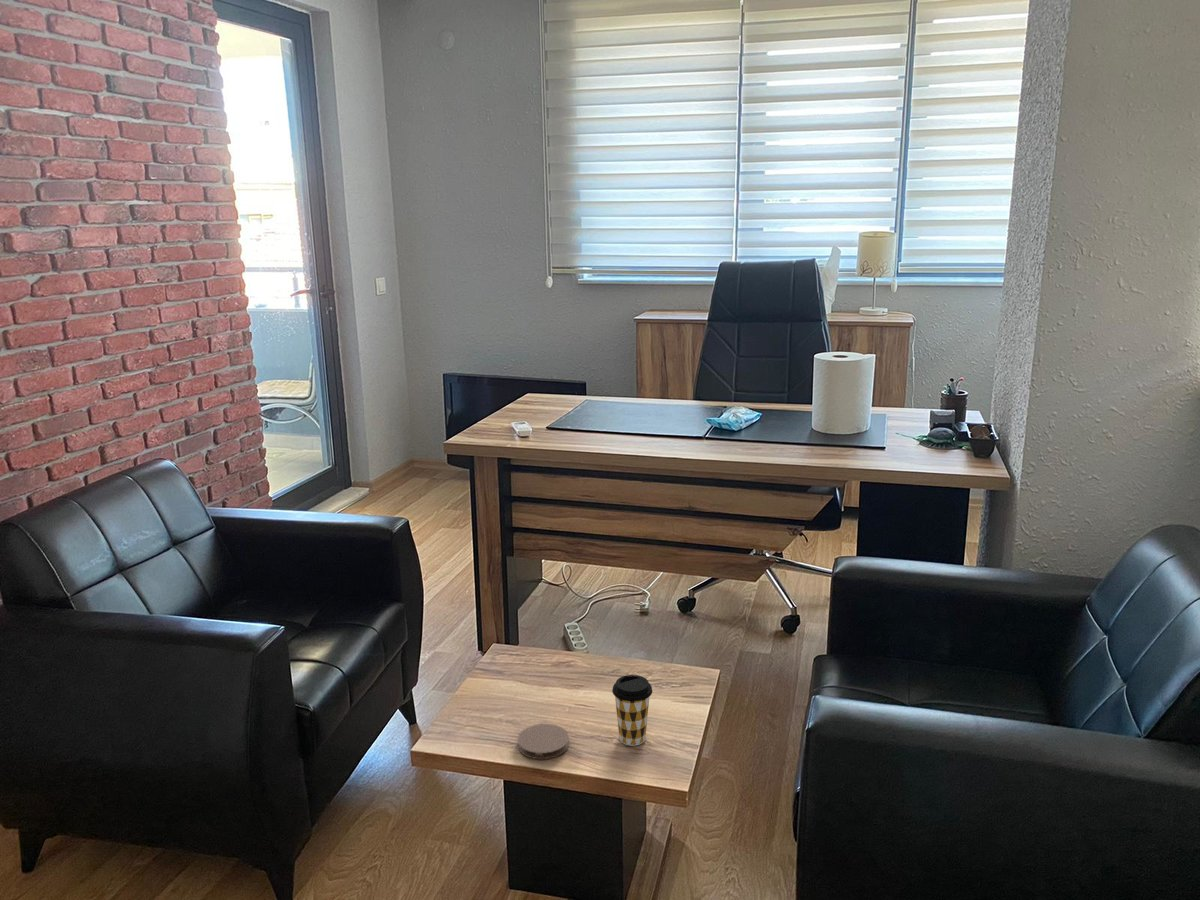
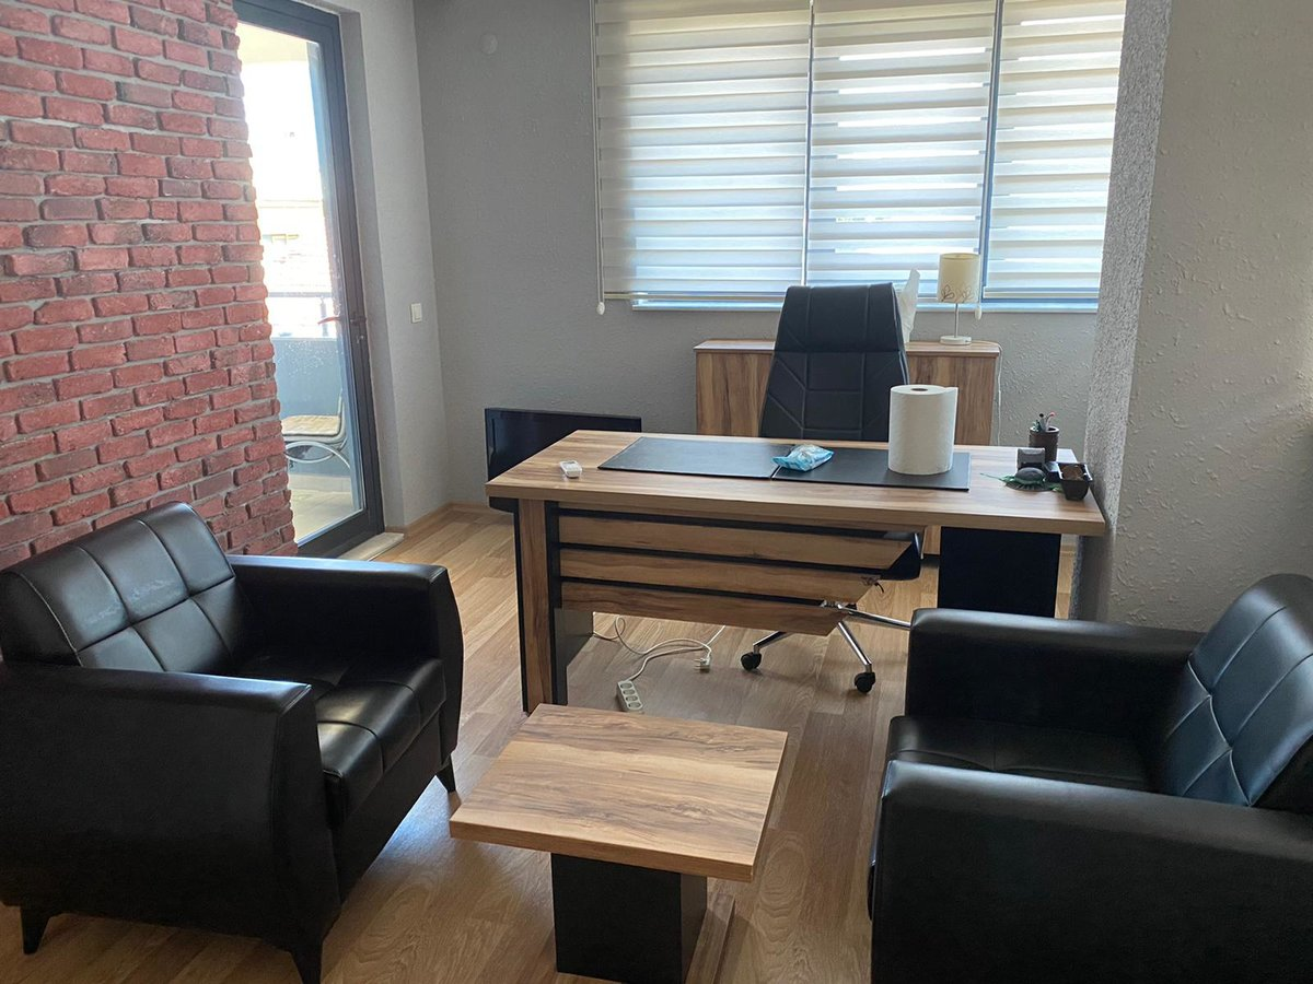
- coffee cup [611,674,653,747]
- coaster [517,723,570,760]
